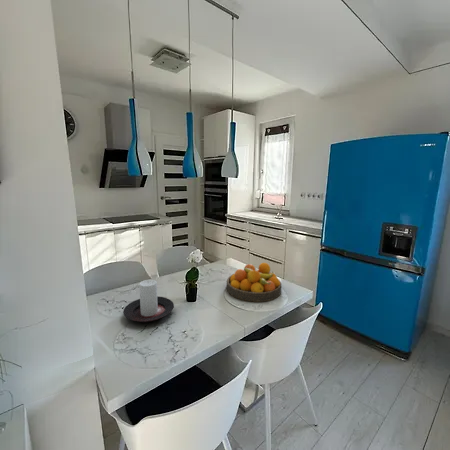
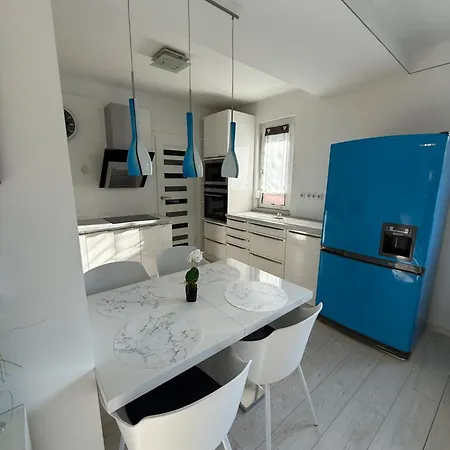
- fruit bowl [226,262,283,303]
- candle holder [122,279,175,323]
